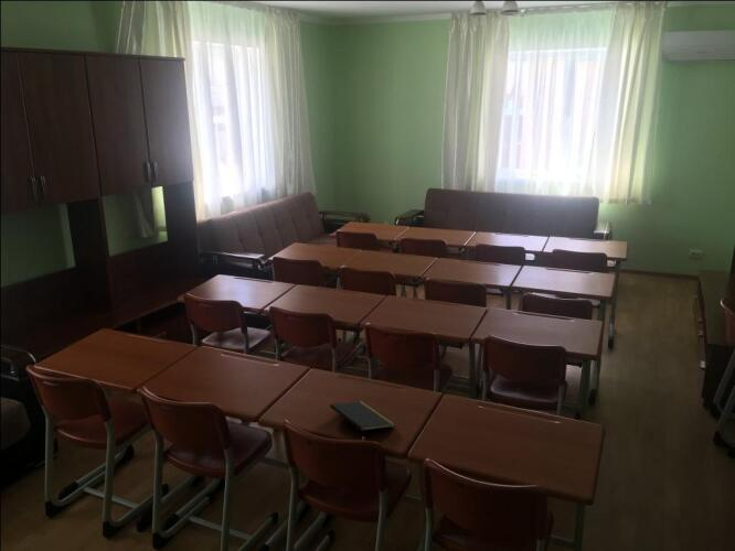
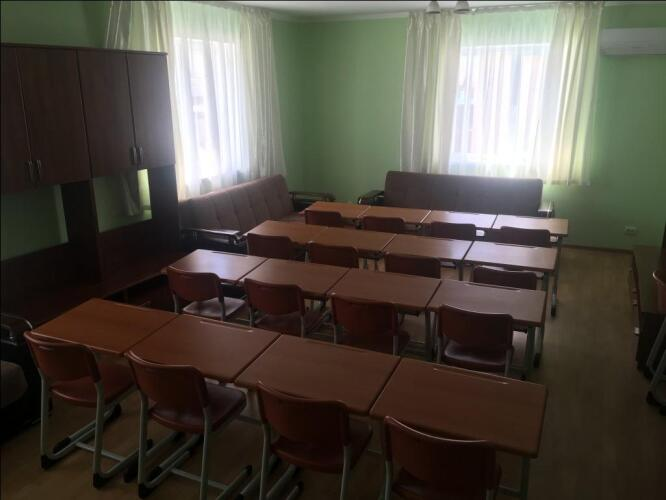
- notepad [329,400,397,435]
